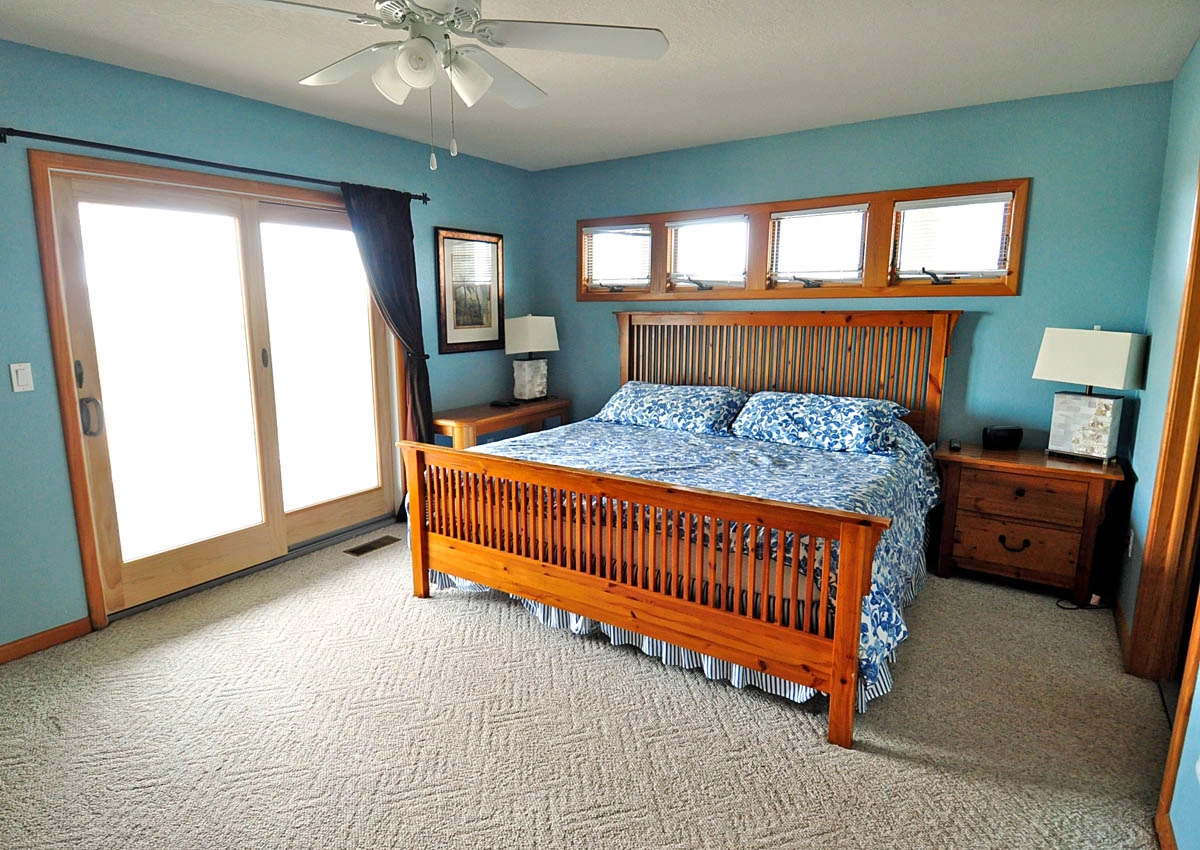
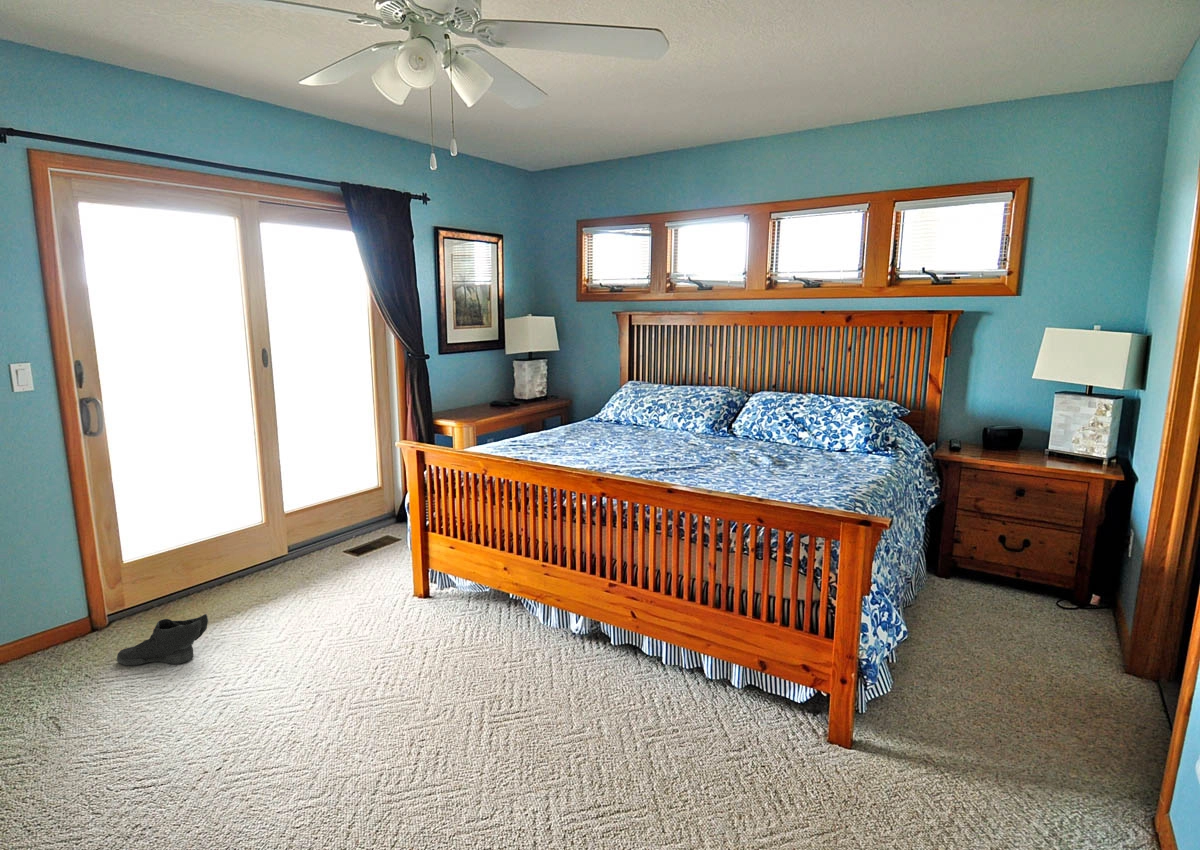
+ sneaker [116,613,209,667]
